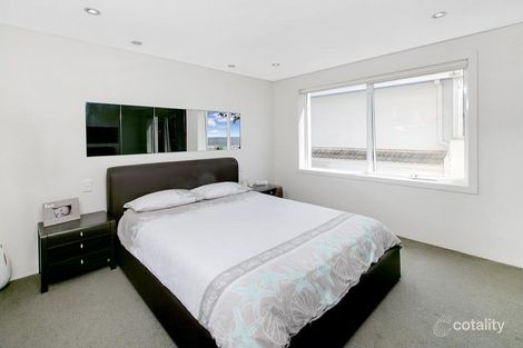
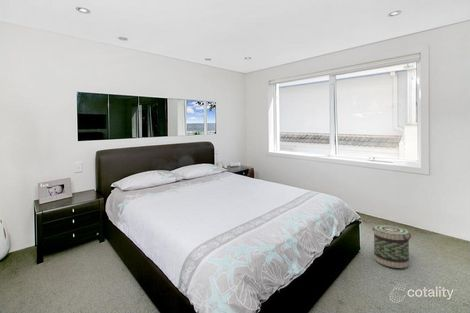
+ basket [372,224,412,269]
